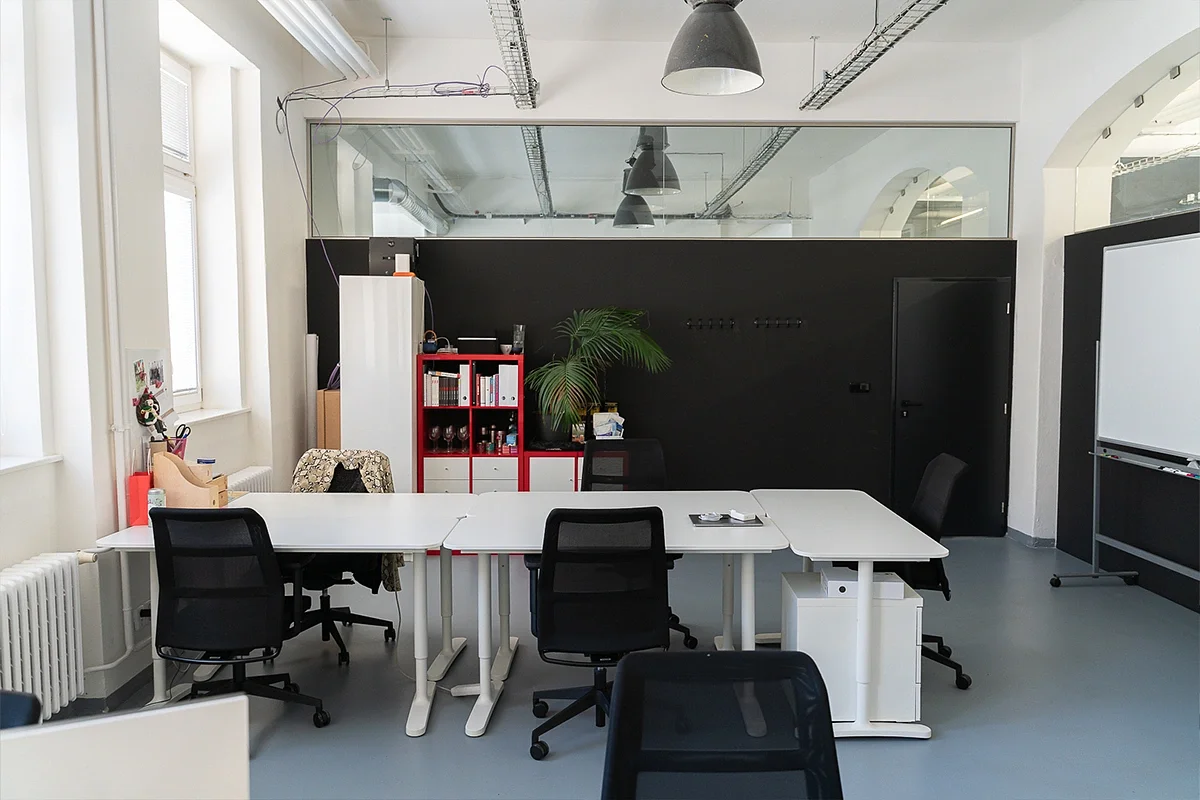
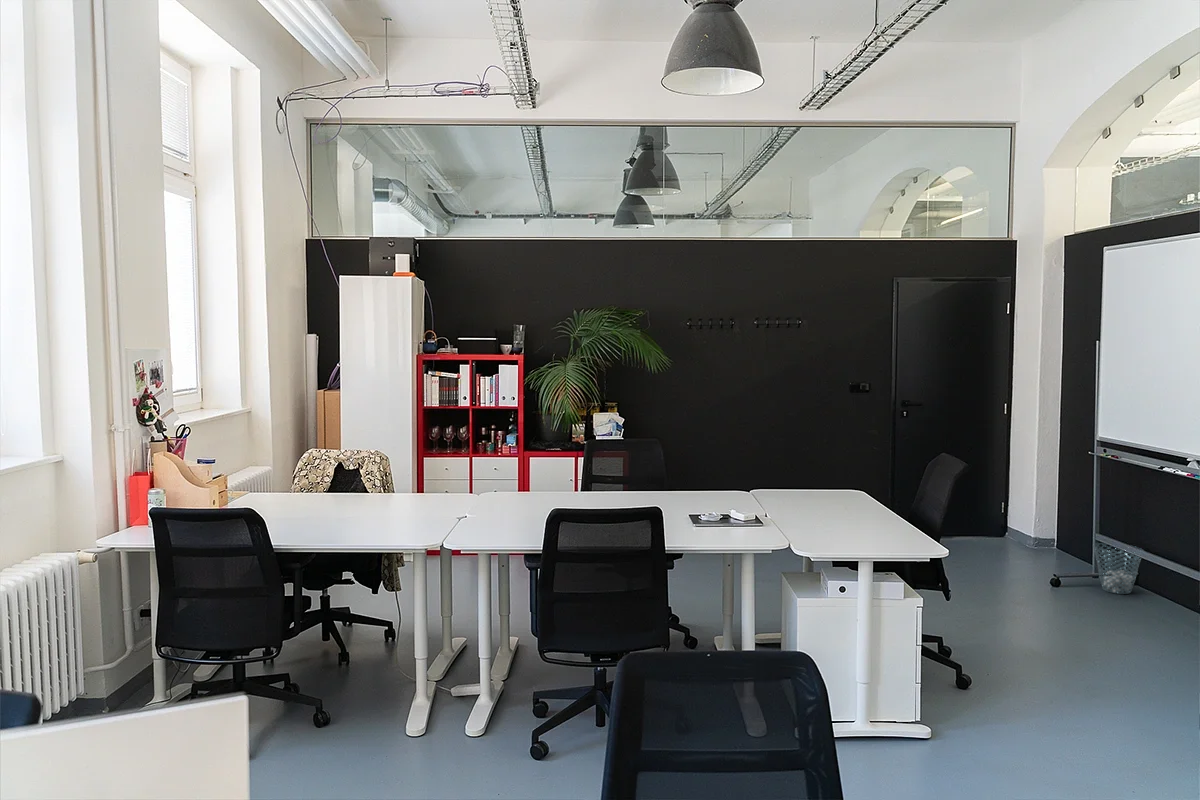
+ waste basket [1092,542,1145,595]
